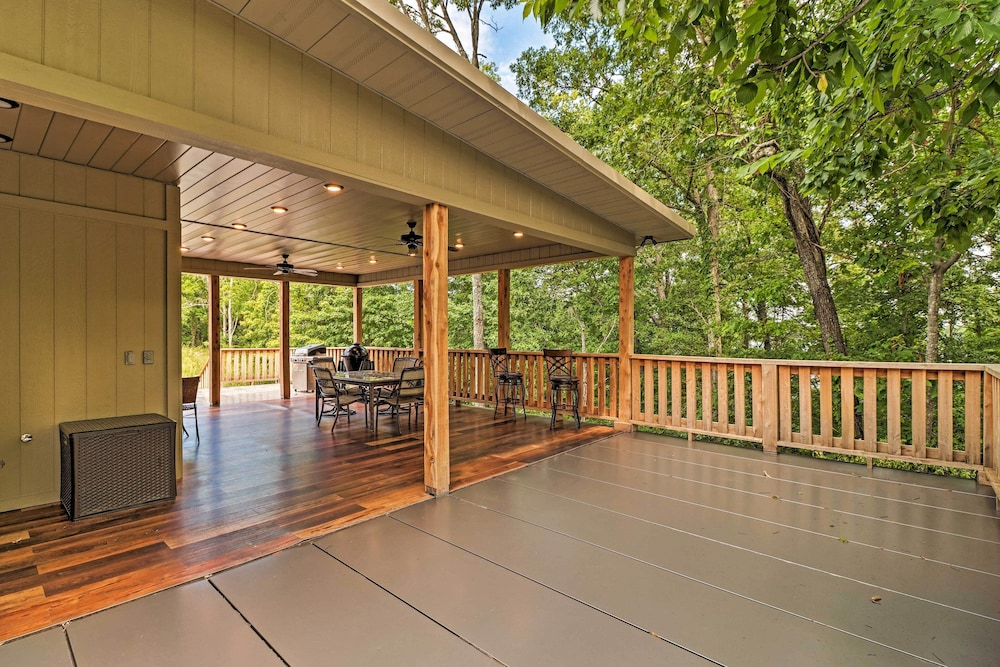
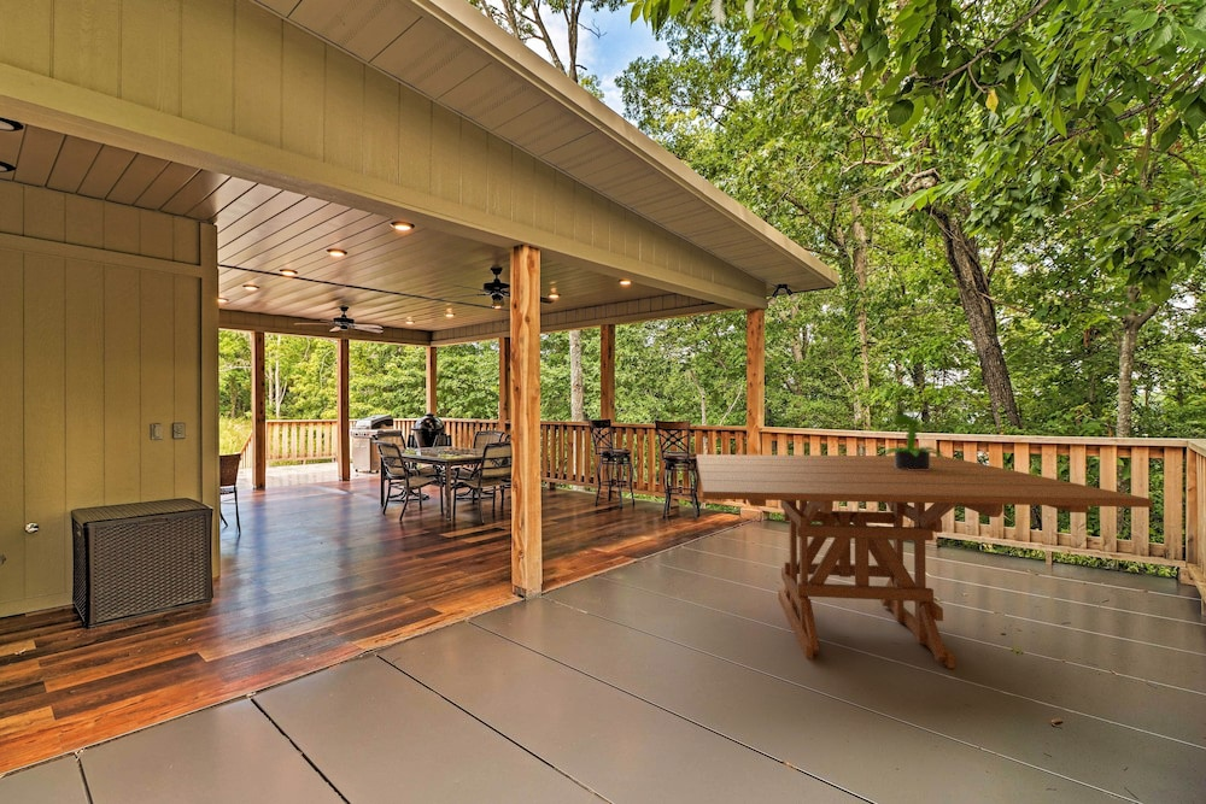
+ dining table [696,453,1153,669]
+ potted plant [880,409,946,470]
